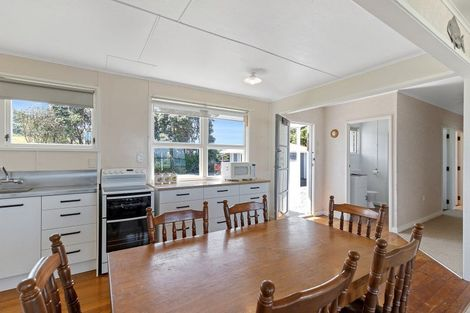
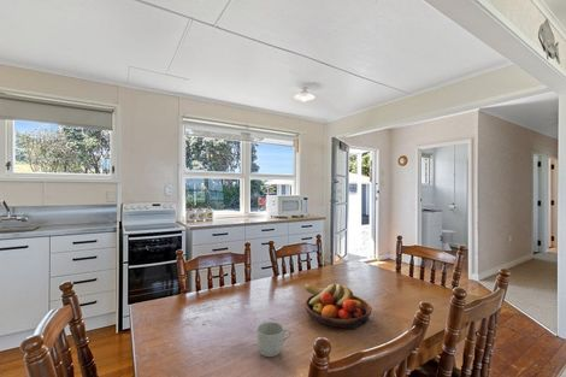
+ fruit bowl [303,281,373,330]
+ mug [255,320,291,358]
